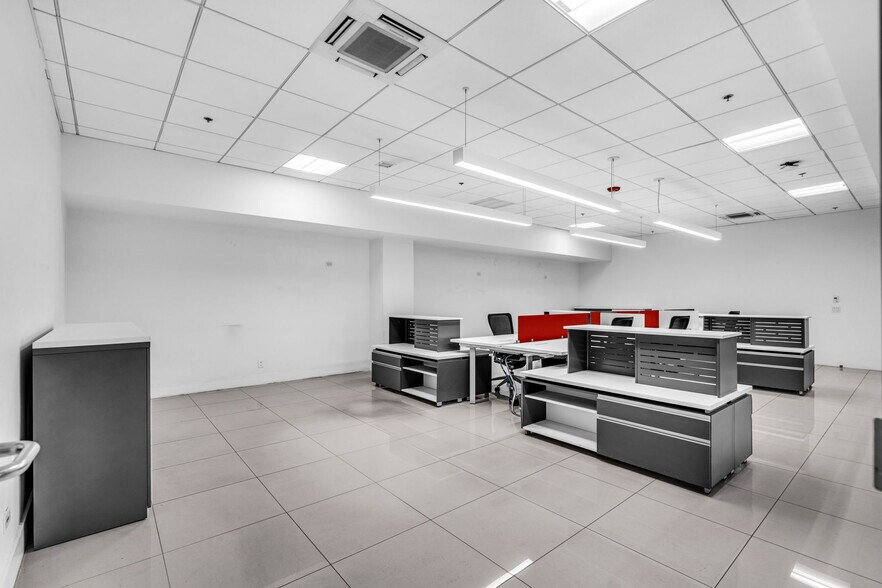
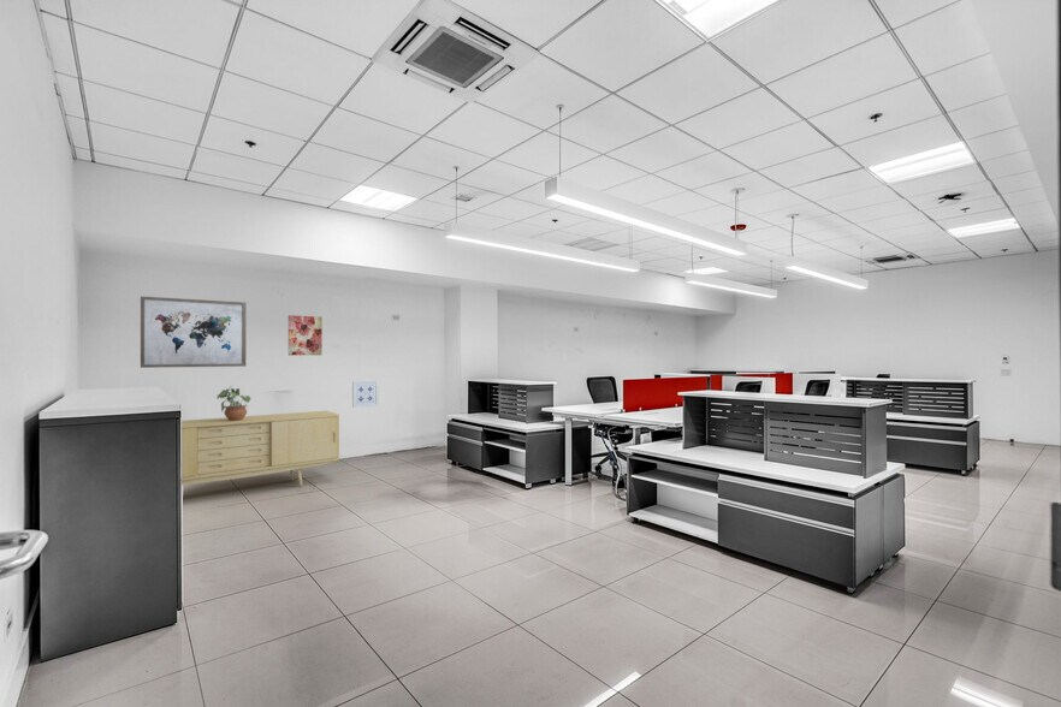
+ wall art [351,380,379,409]
+ wall art [140,296,248,369]
+ potted plant [217,385,251,421]
+ wall art [288,314,324,356]
+ sideboard [180,410,340,487]
